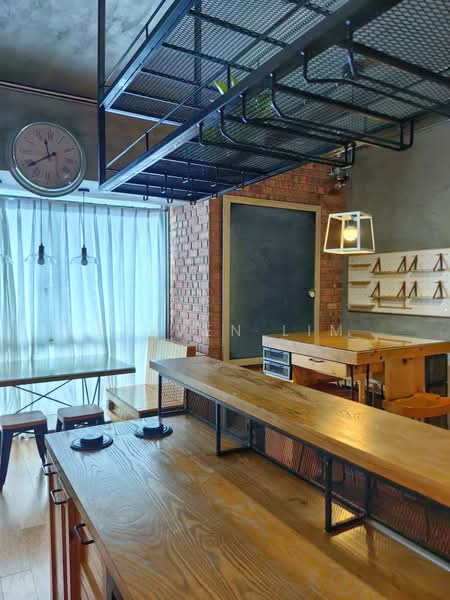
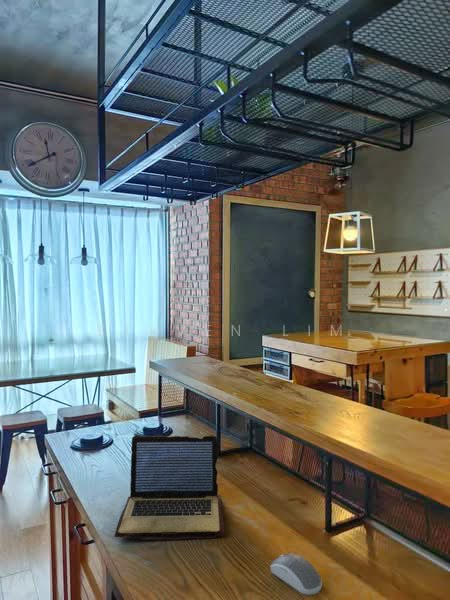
+ laptop [113,434,226,541]
+ computer mouse [269,553,323,596]
